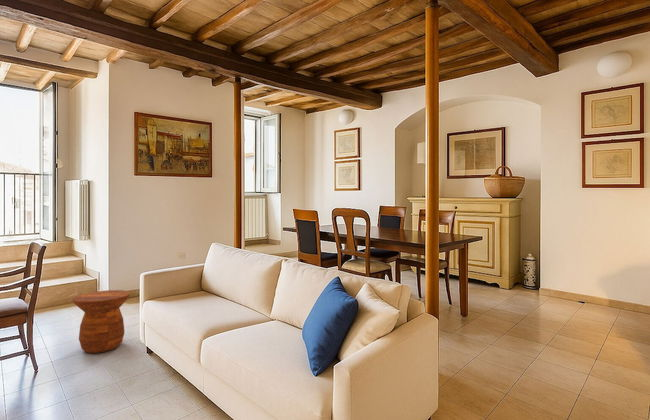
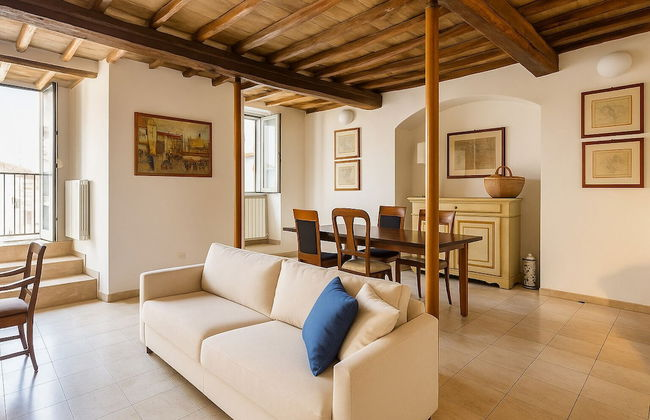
- side table [71,289,131,354]
